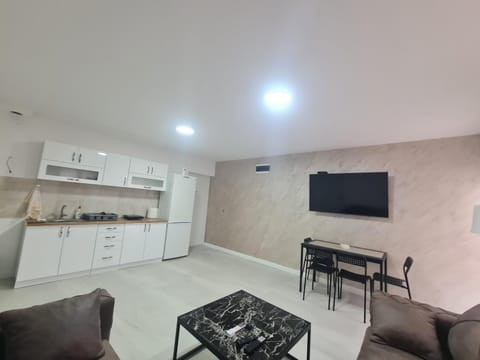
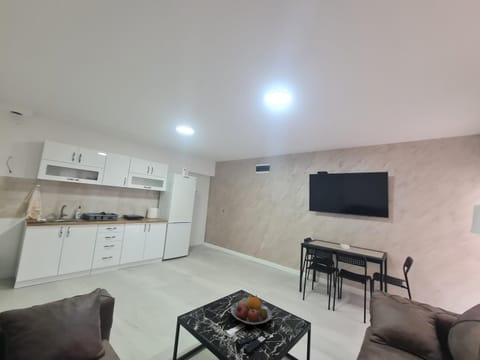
+ fruit bowl [230,293,273,325]
